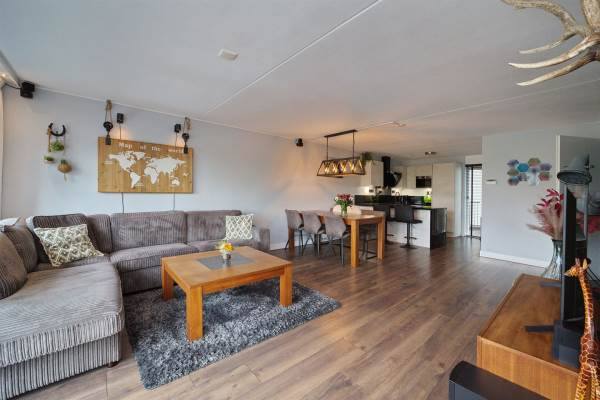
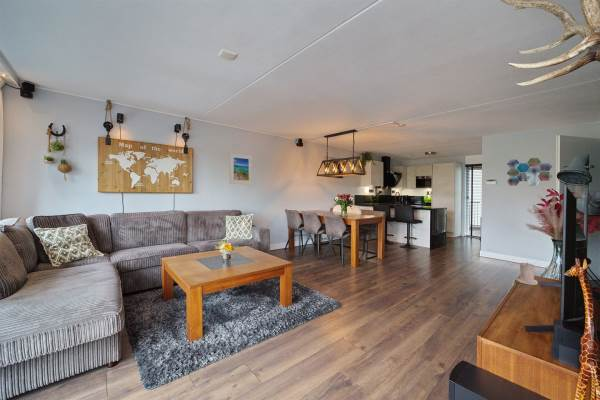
+ candle [515,262,538,286]
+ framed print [228,152,253,185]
